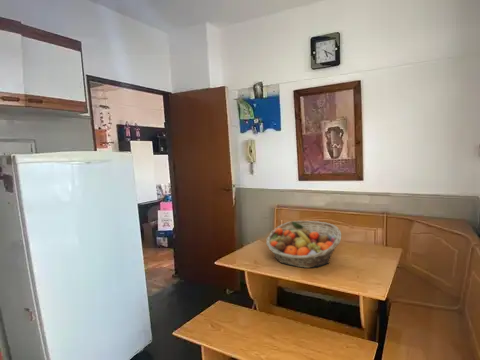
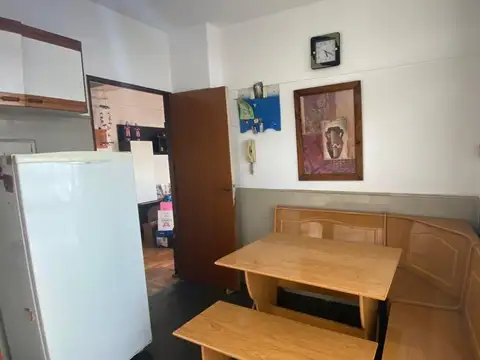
- fruit basket [265,220,342,269]
